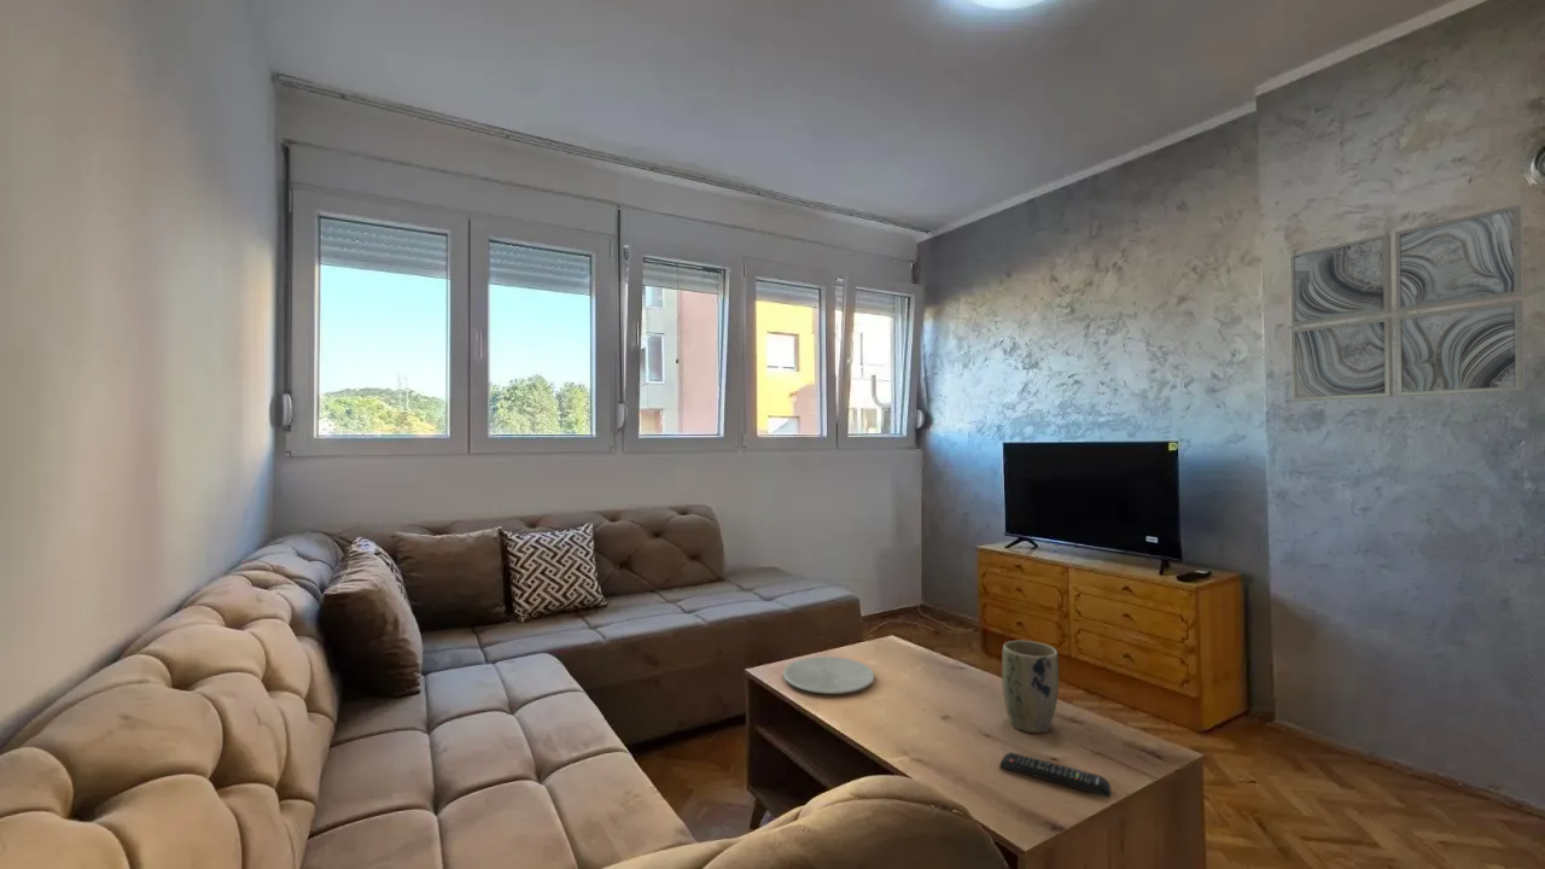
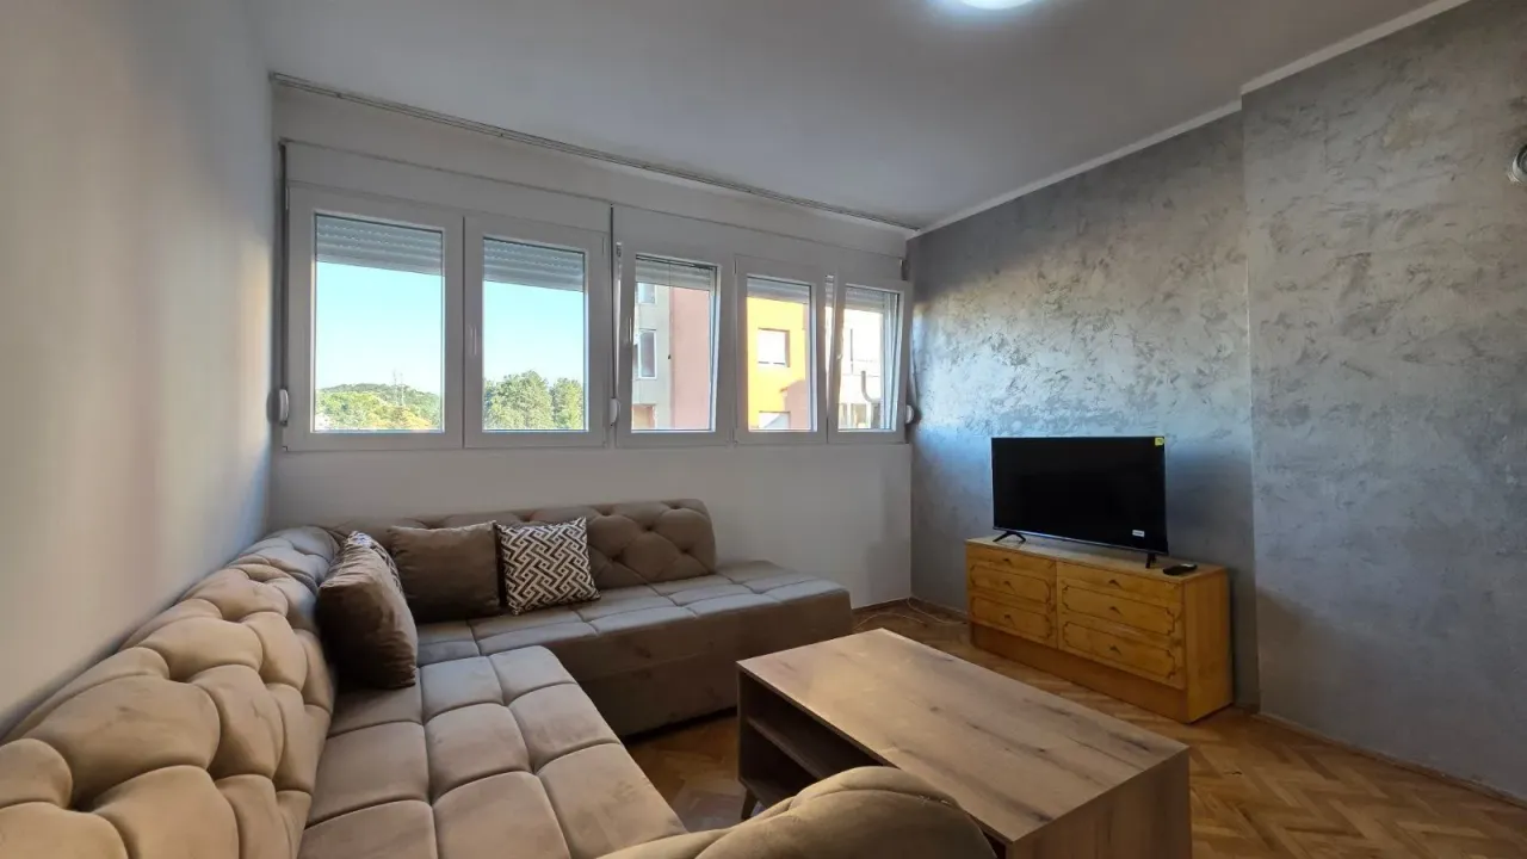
- plate [782,655,876,695]
- remote control [998,752,1112,798]
- plant pot [1001,640,1060,734]
- wall art [1289,204,1526,403]
